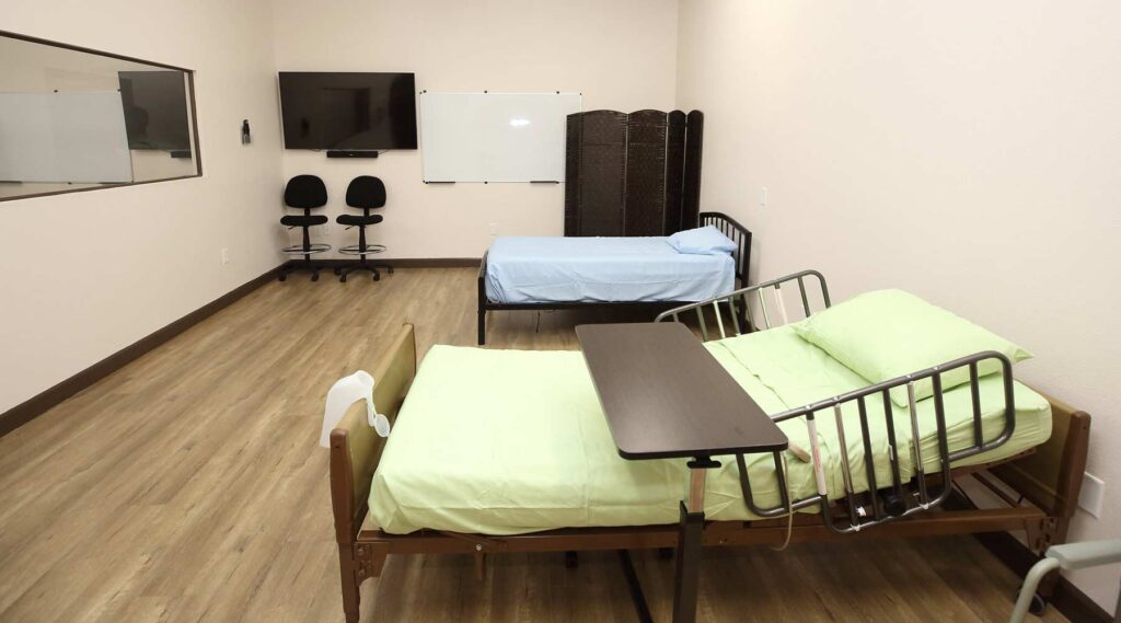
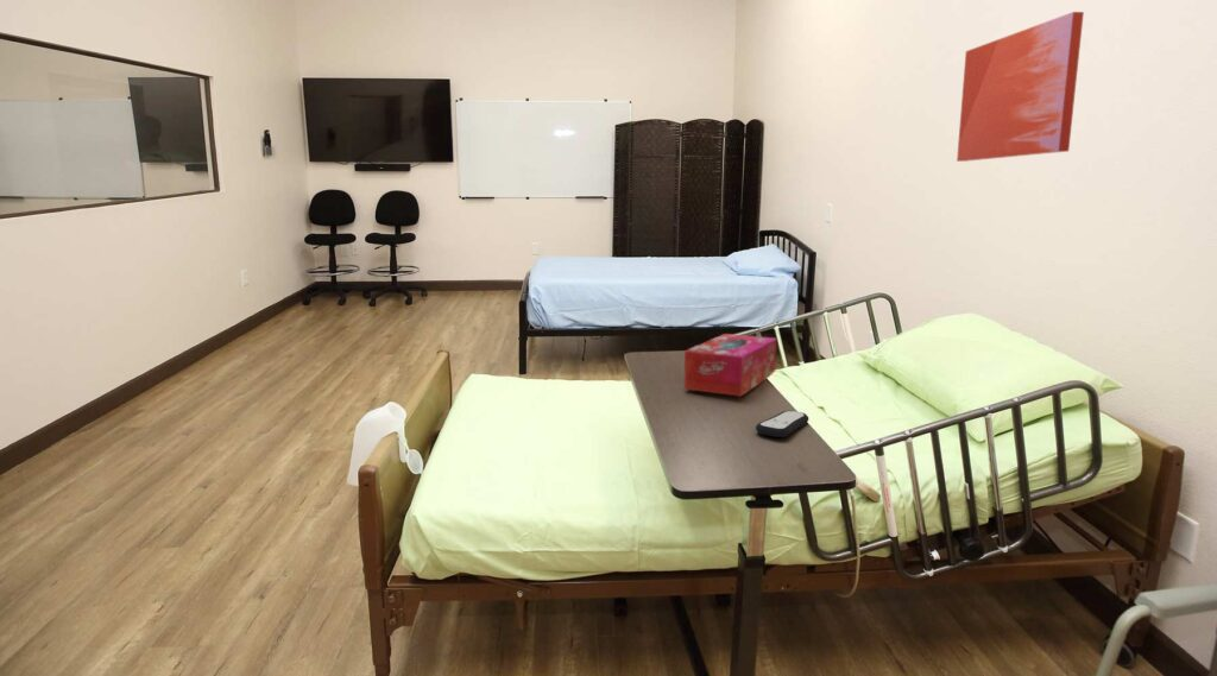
+ remote control [755,410,809,438]
+ wall art [956,11,1085,163]
+ tissue box [683,333,777,398]
